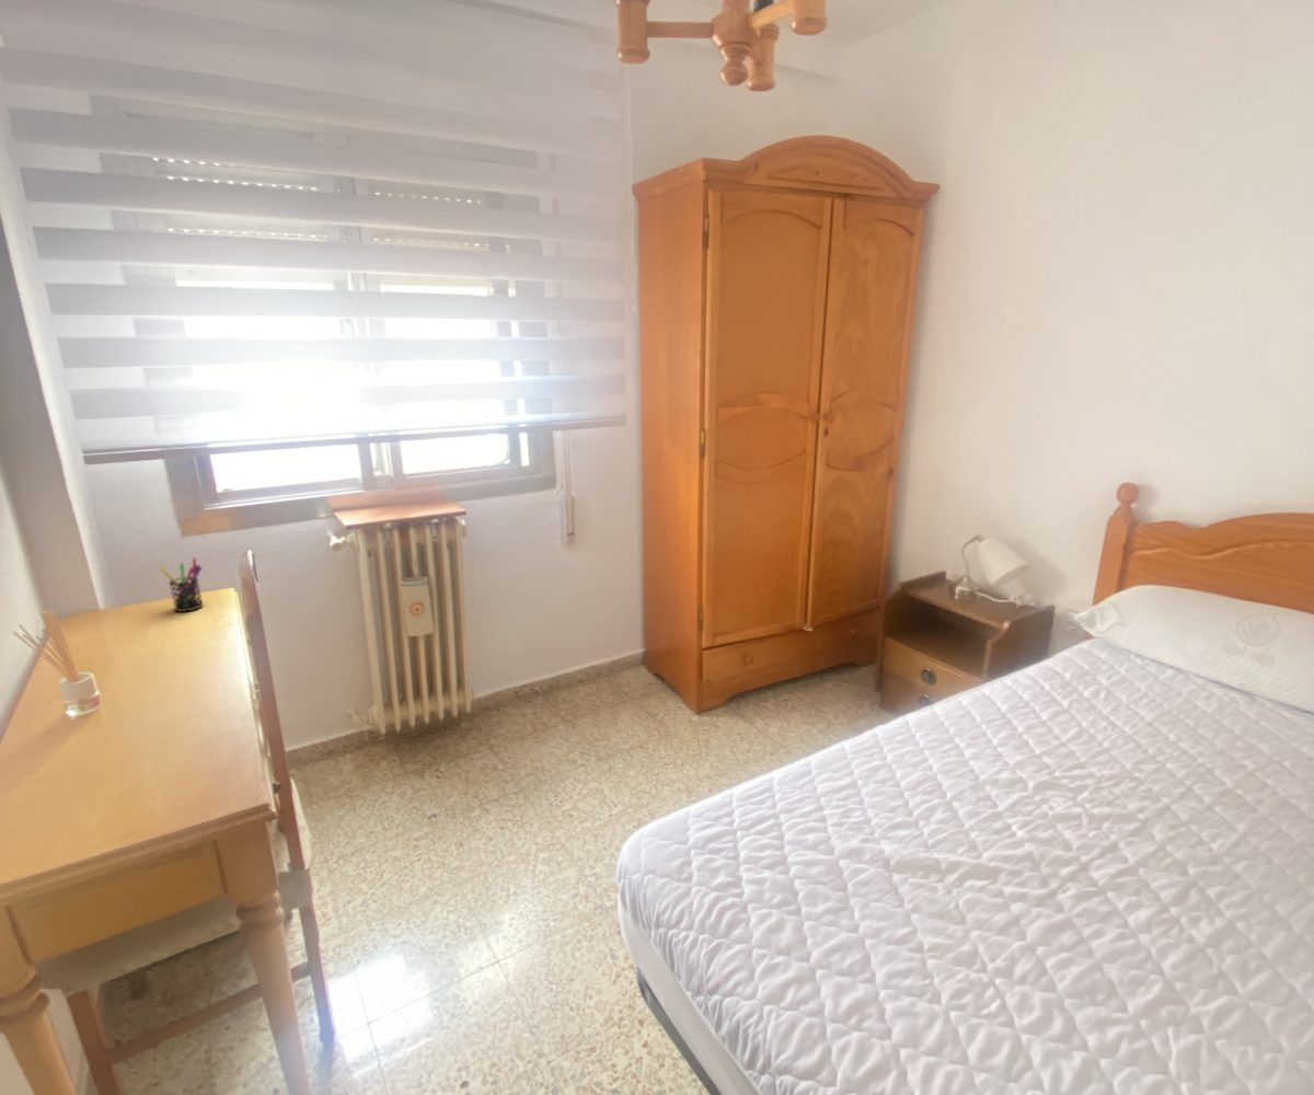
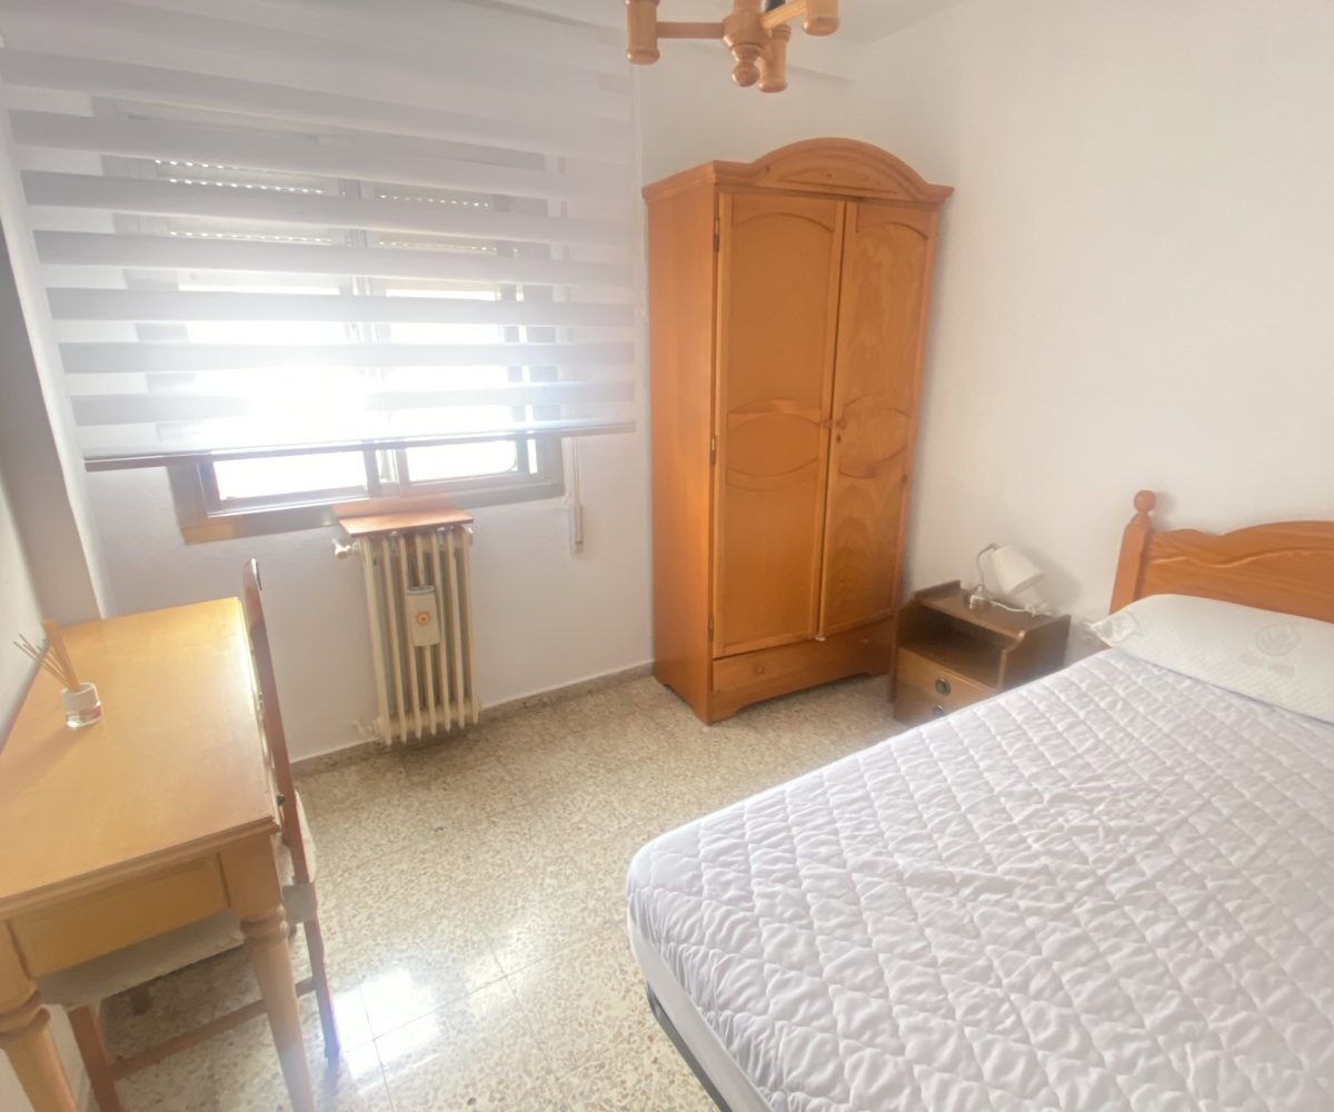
- pen holder [159,557,204,613]
